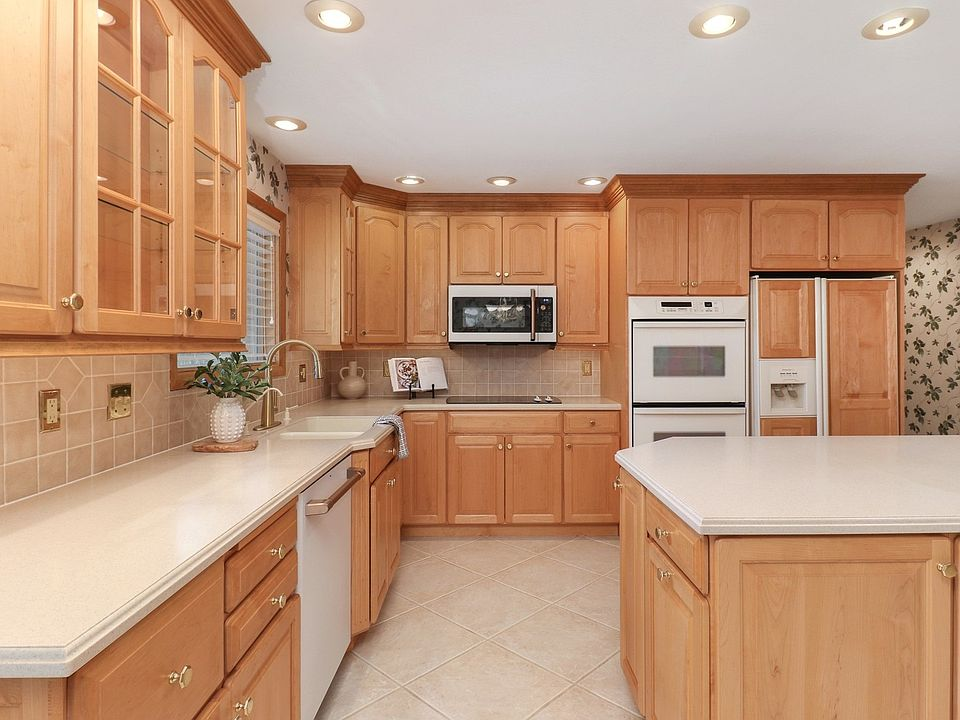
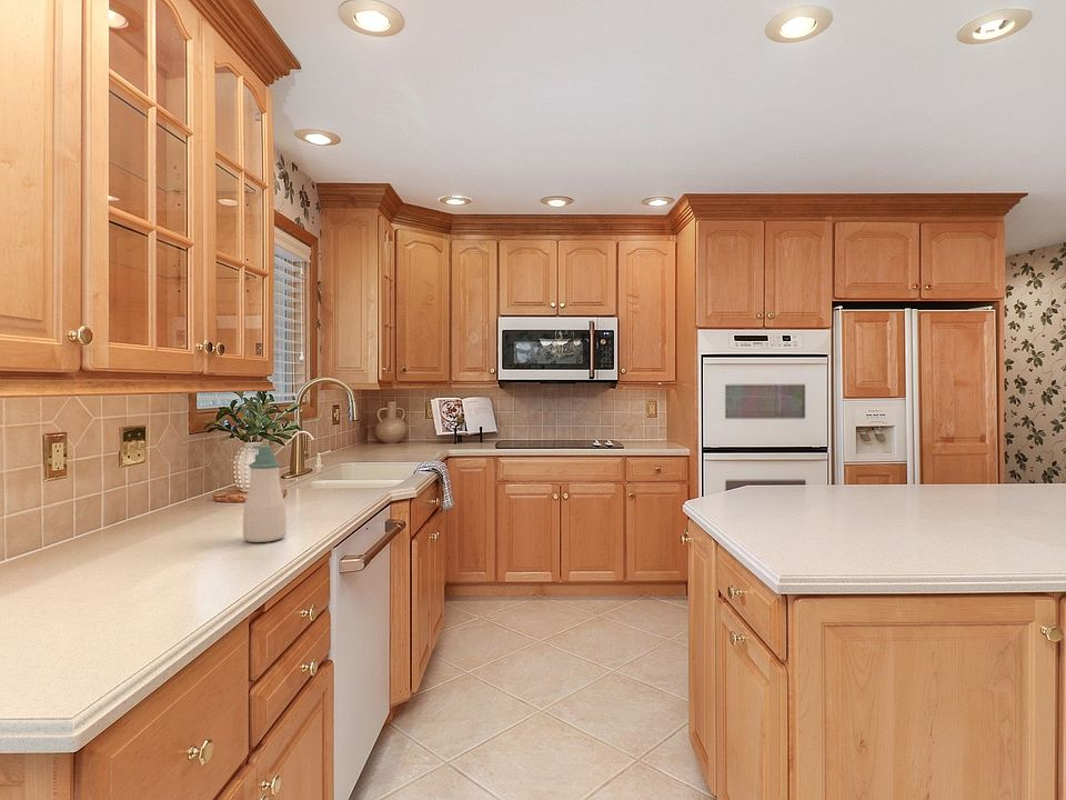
+ soap bottle [242,444,288,543]
